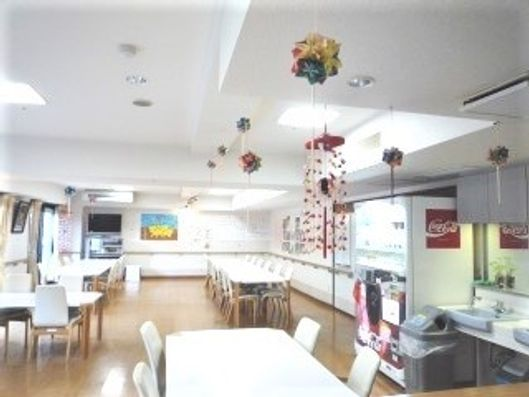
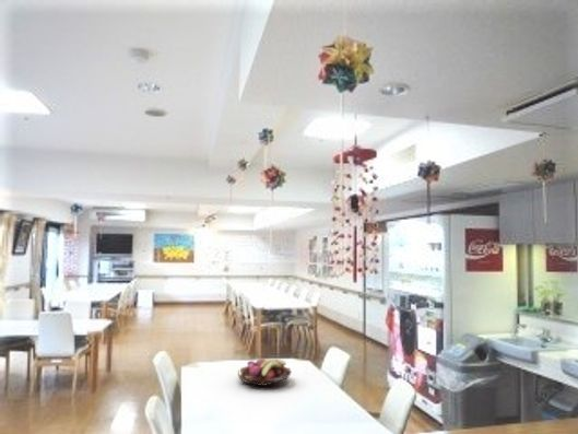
+ fruit basket [237,357,292,388]
